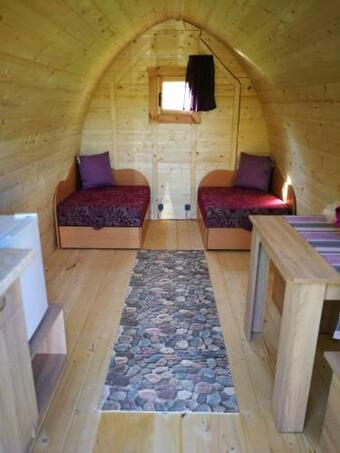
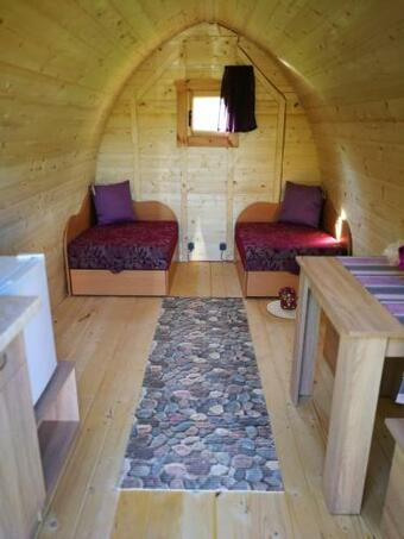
+ drawstring pouch [266,286,298,320]
